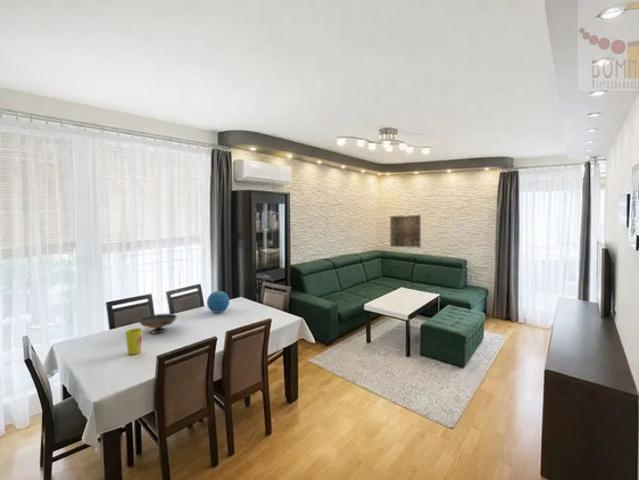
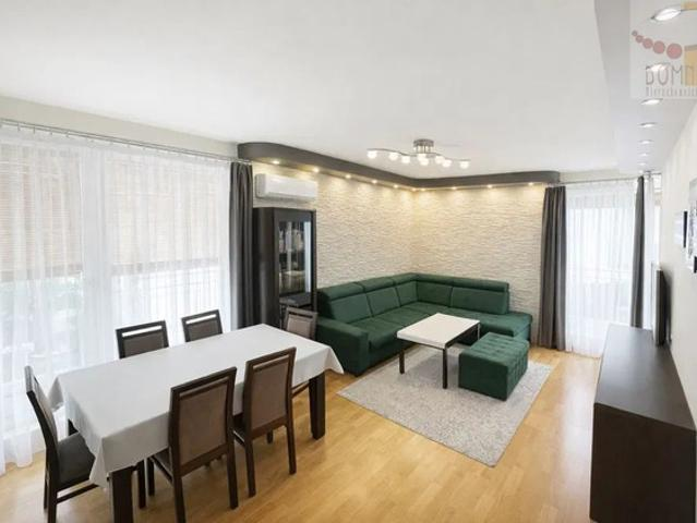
- cup [125,327,143,355]
- wall art [389,214,422,249]
- decorative bowl [138,313,178,334]
- decorative orb [206,290,230,314]
